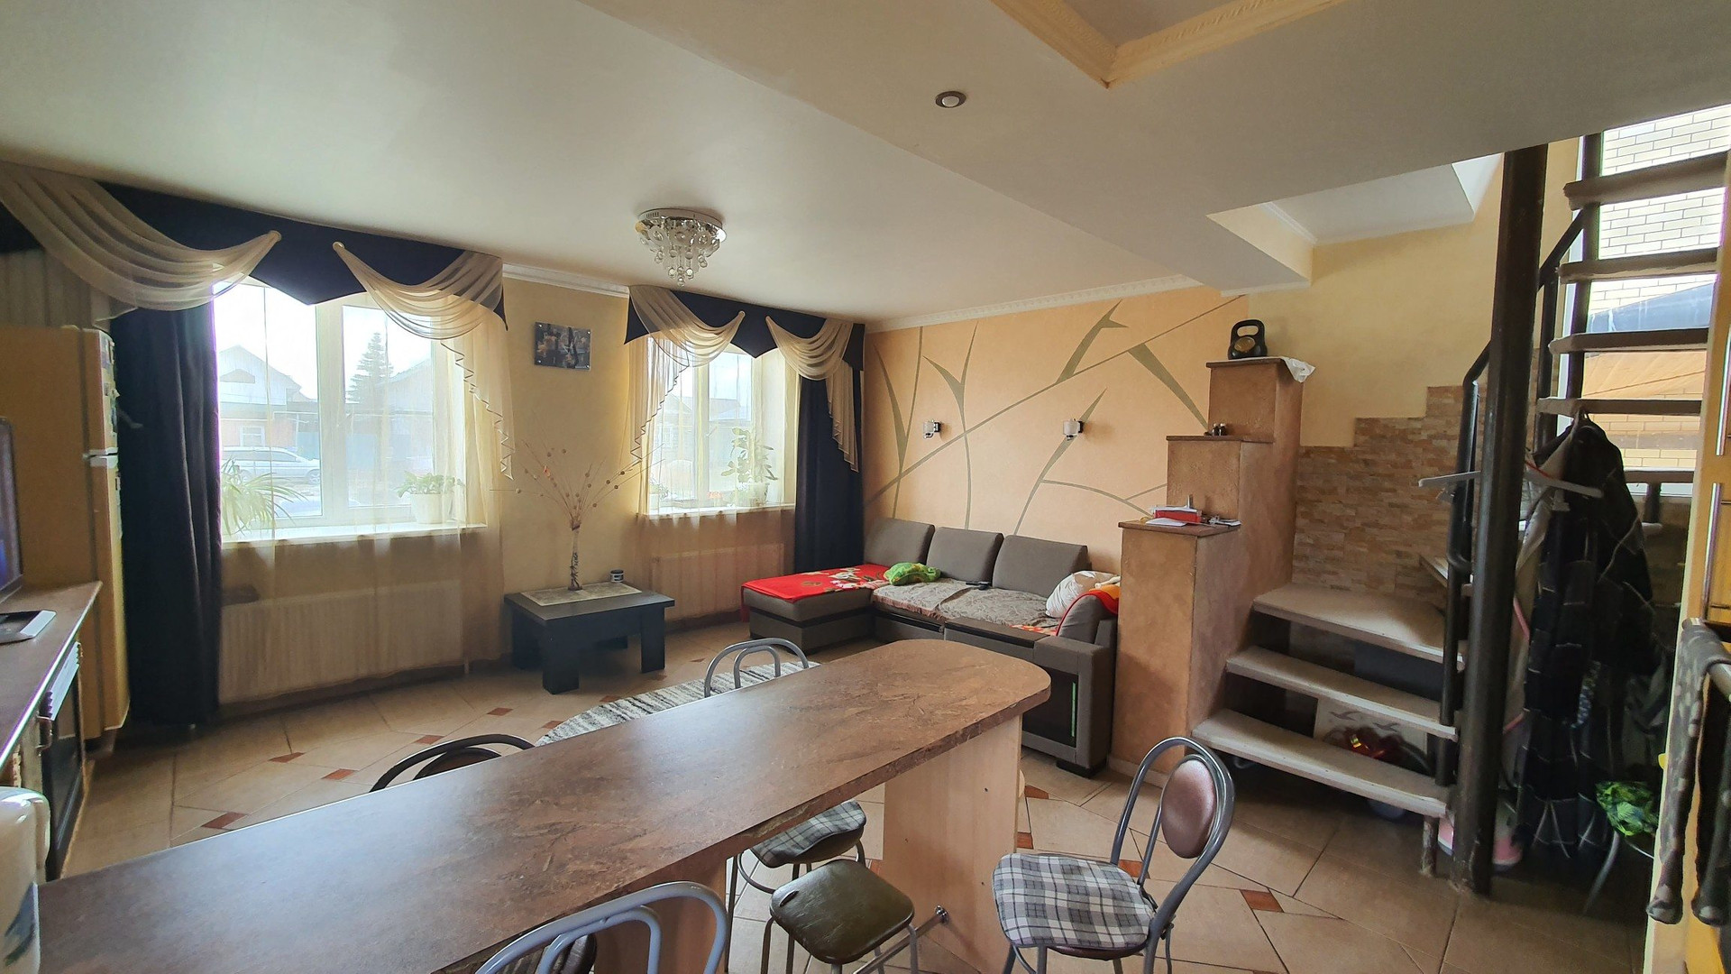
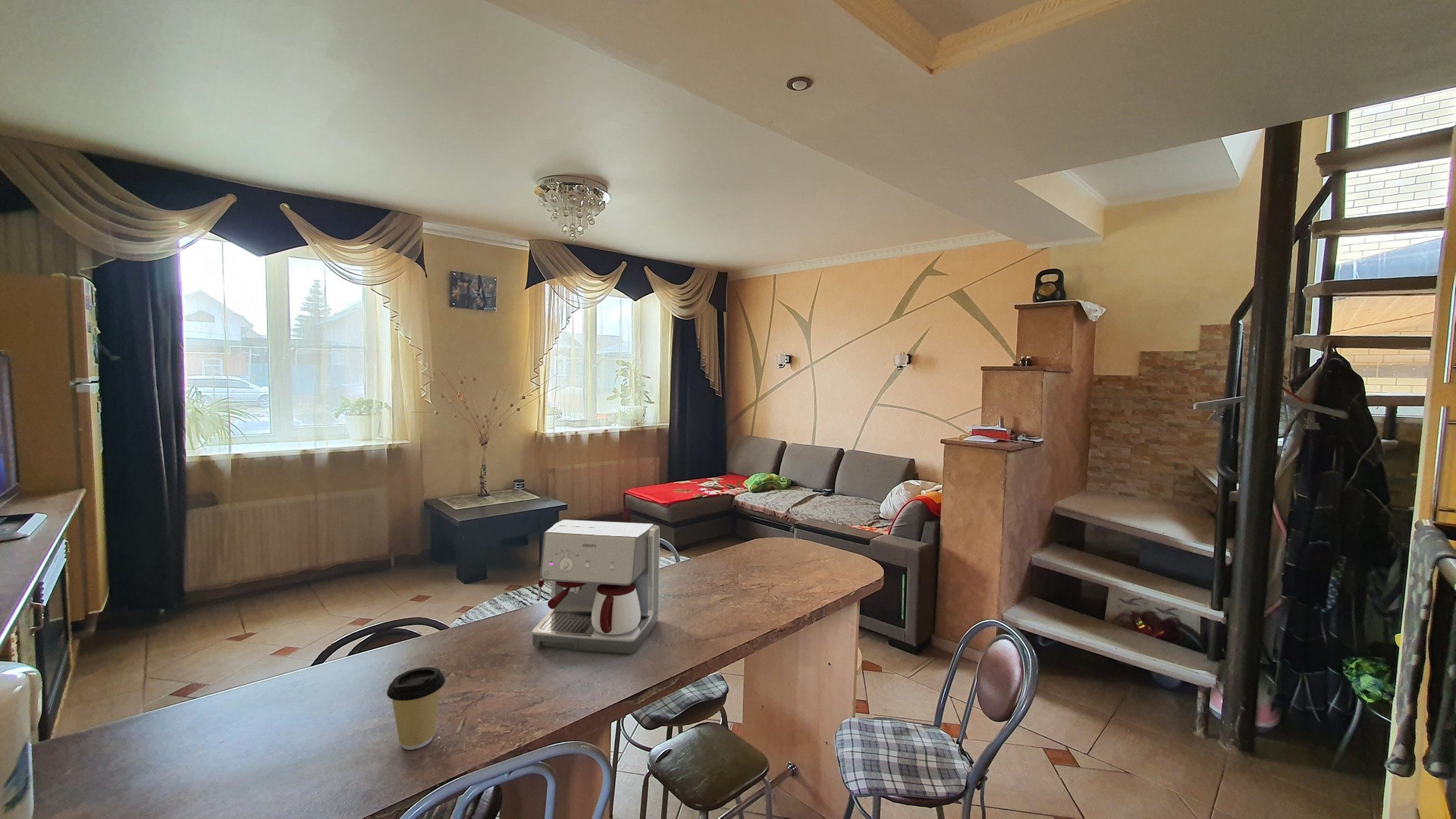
+ coffee cup [386,667,446,751]
+ coffee maker [532,519,661,654]
